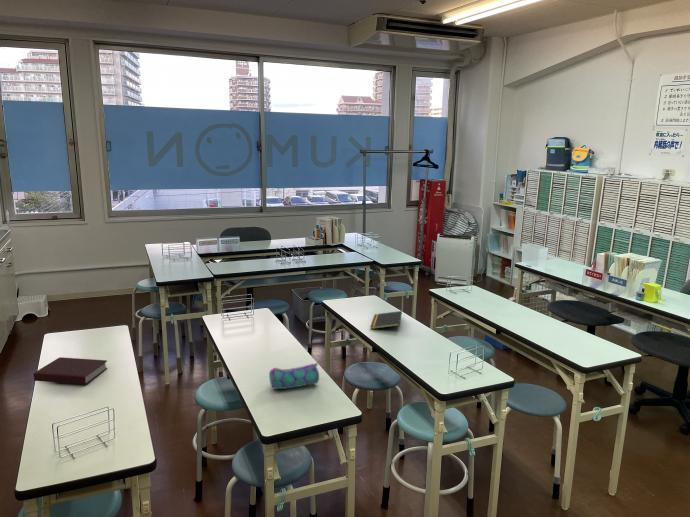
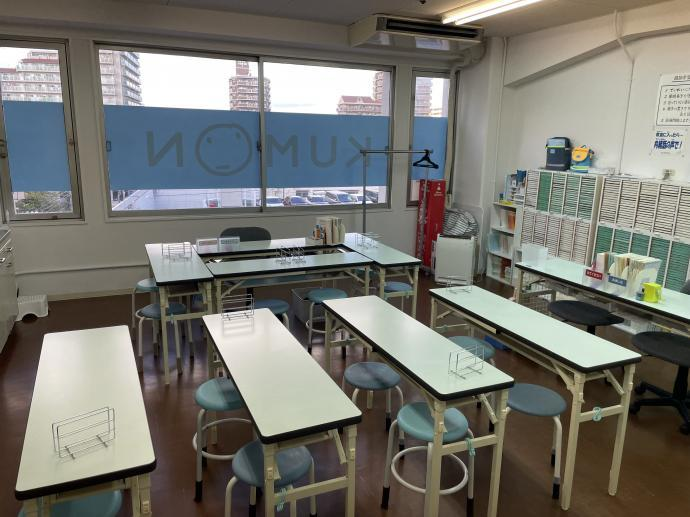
- pencil case [268,362,320,390]
- book [32,356,108,385]
- notepad [370,310,403,330]
